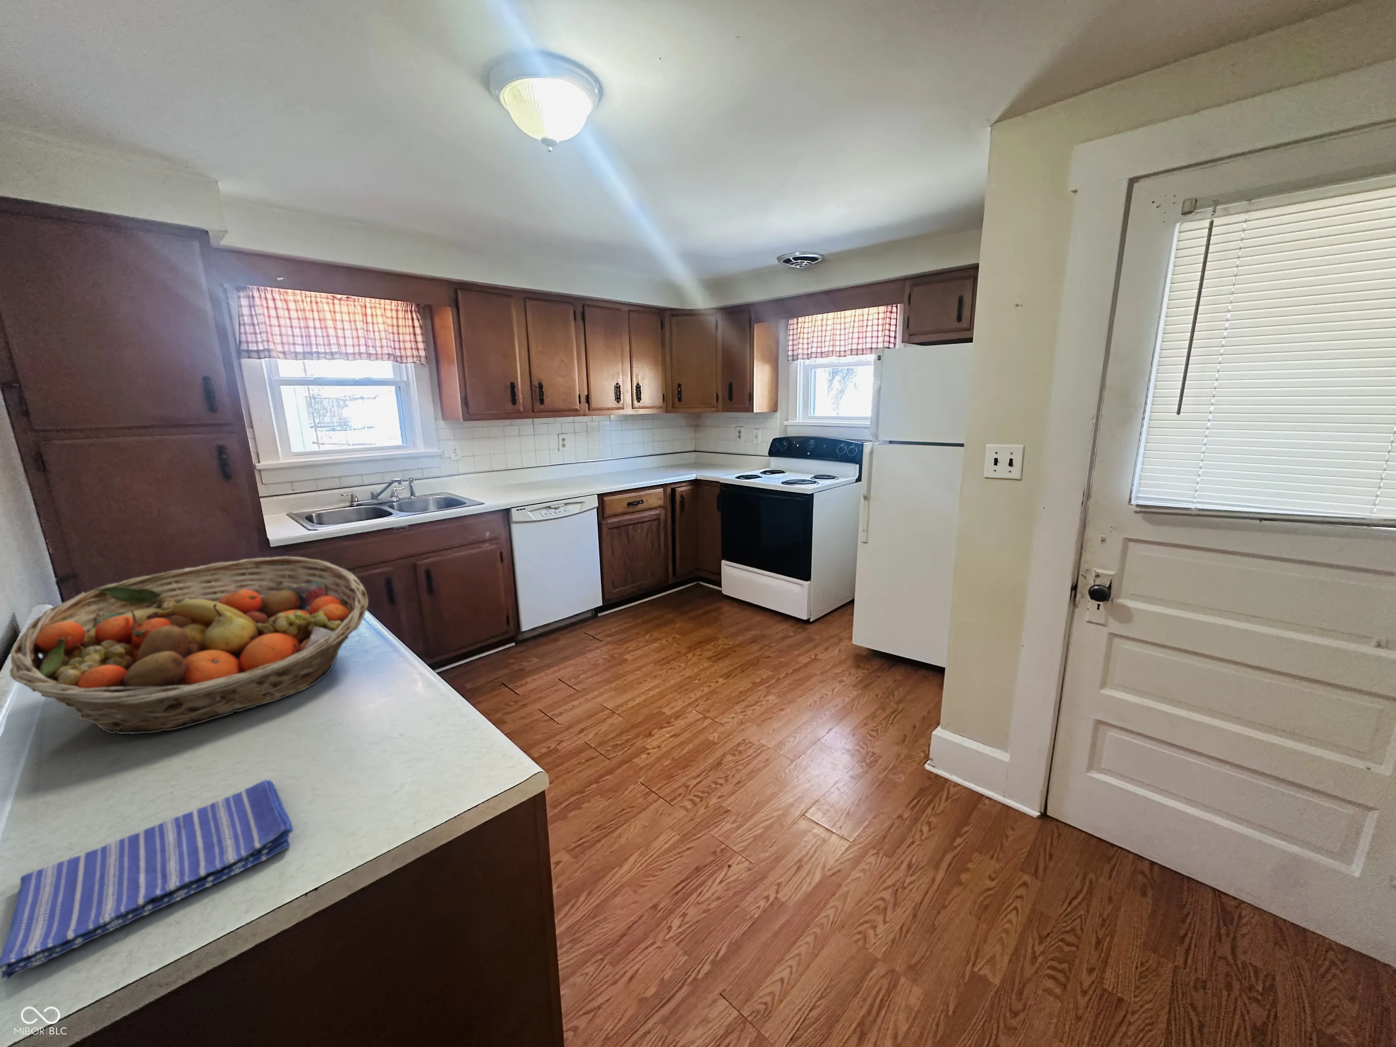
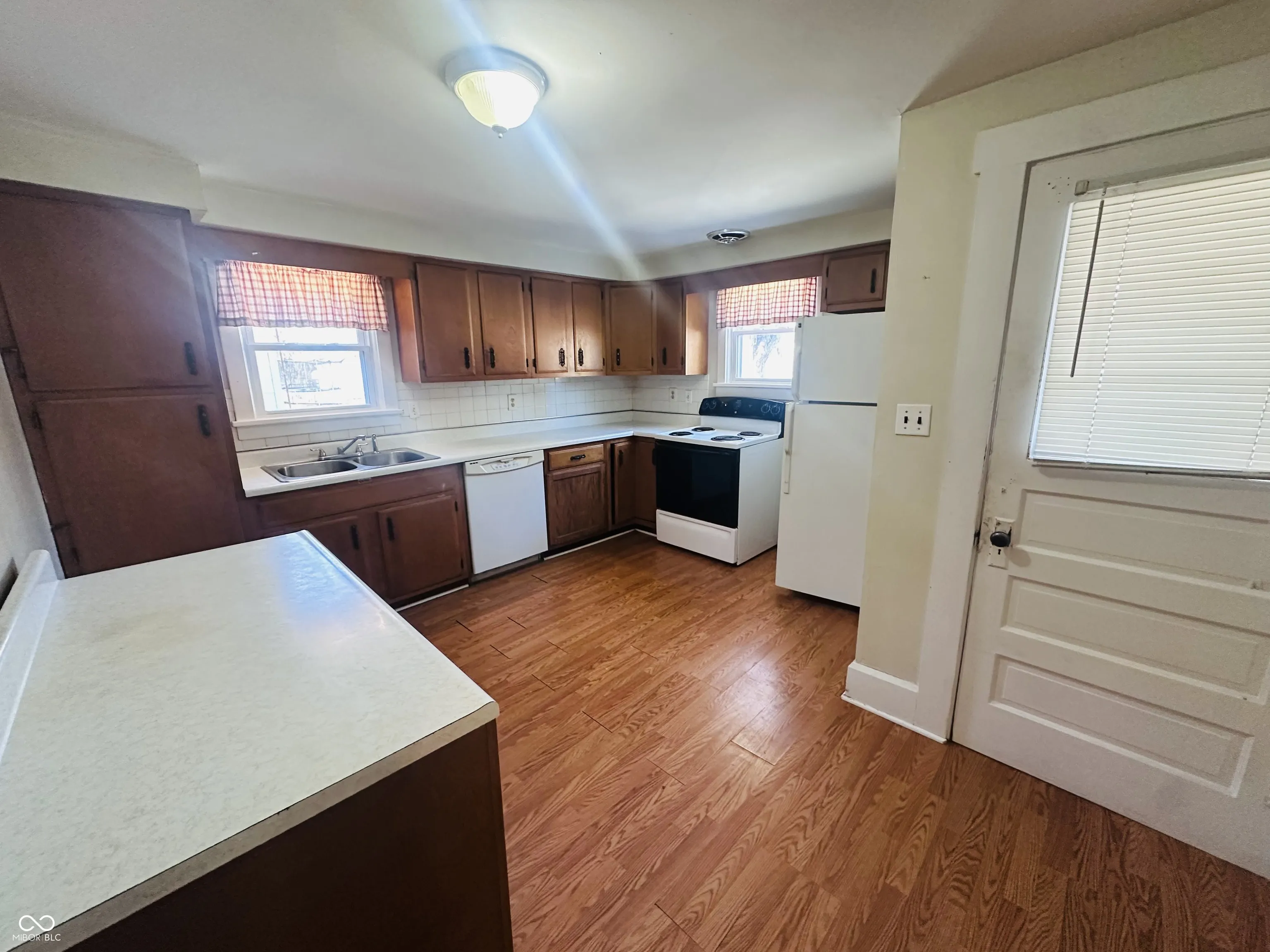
- dish towel [0,780,293,981]
- fruit basket [10,555,369,735]
